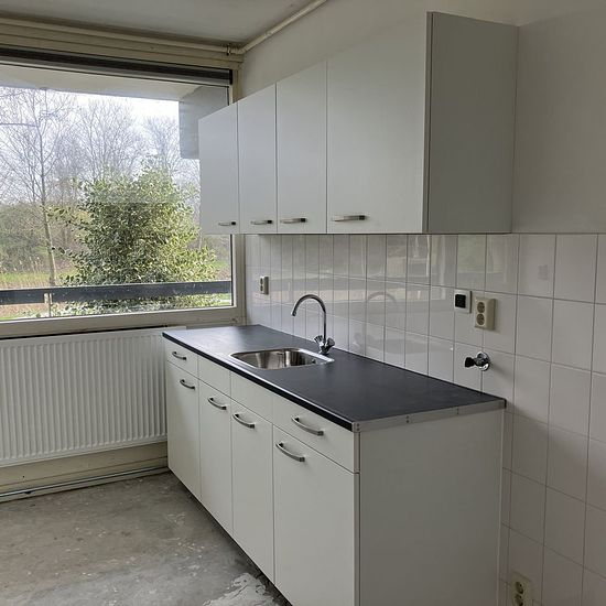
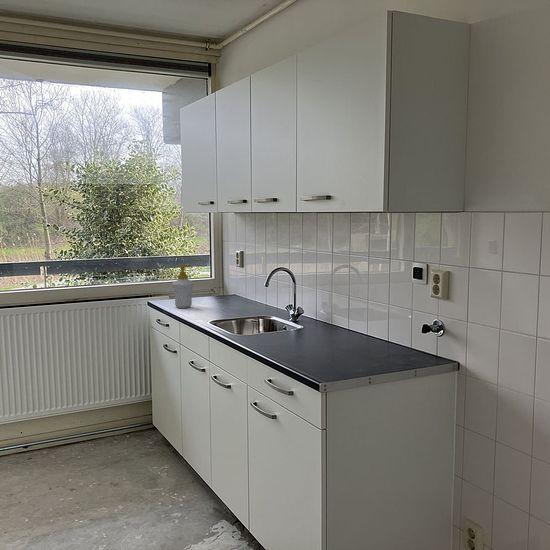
+ soap bottle [171,263,195,309]
